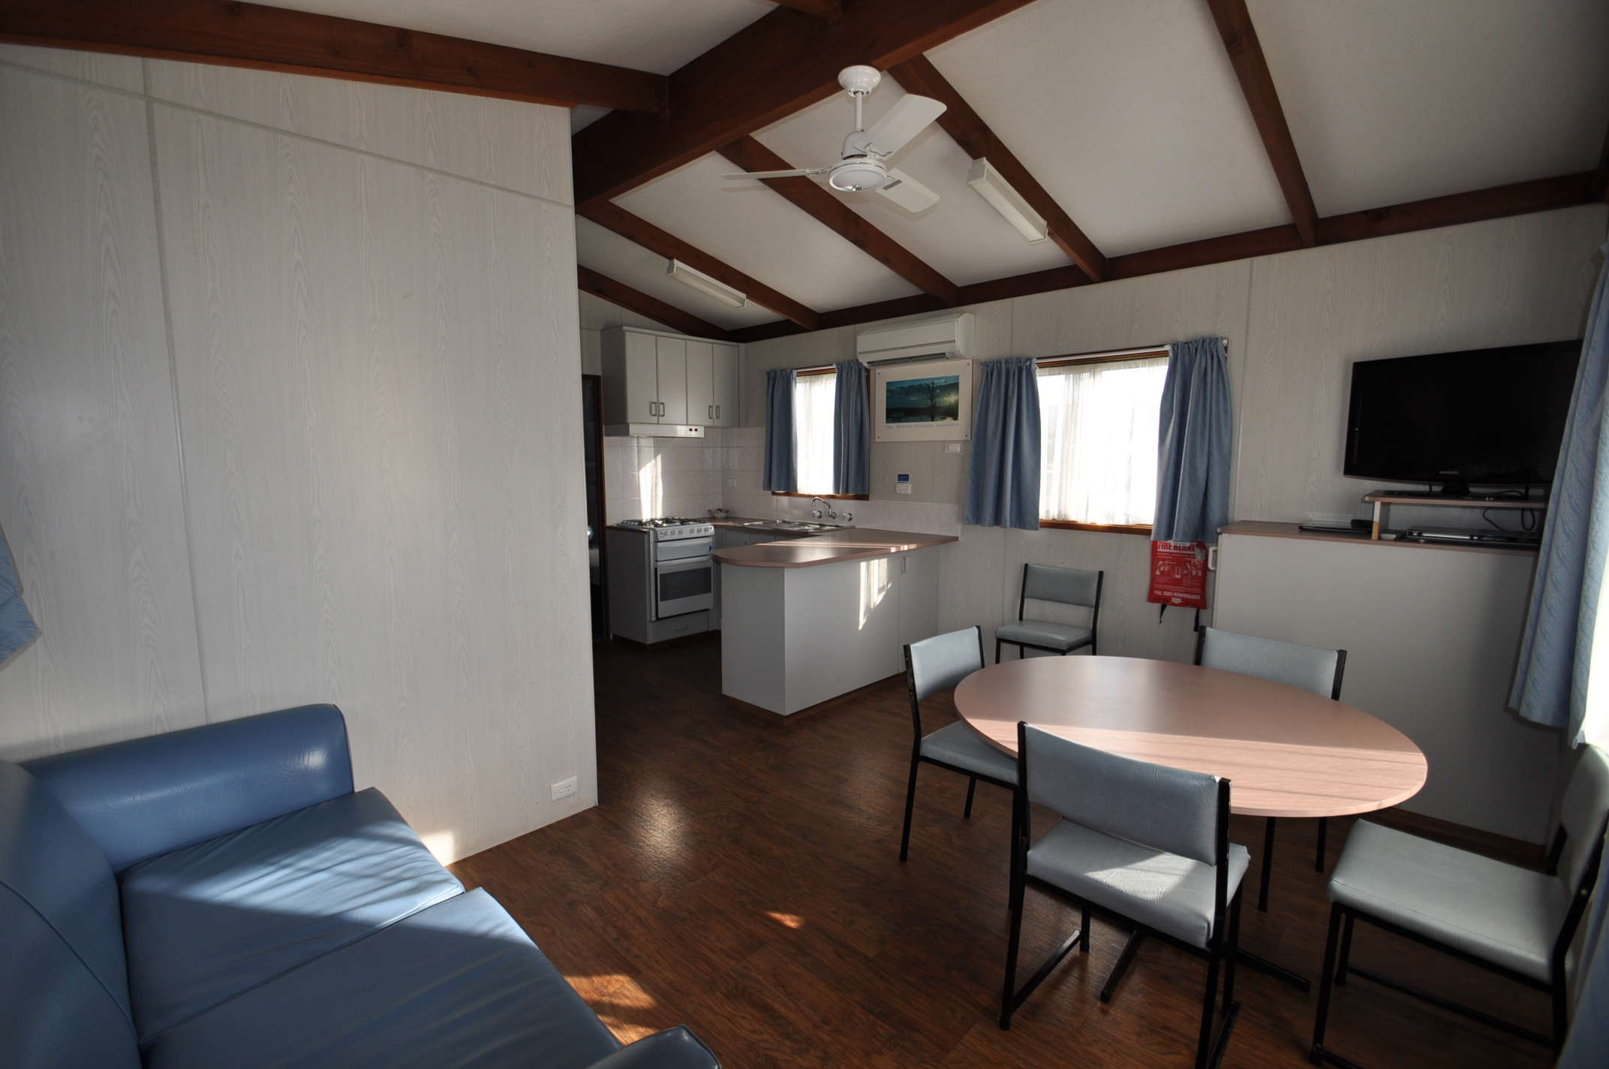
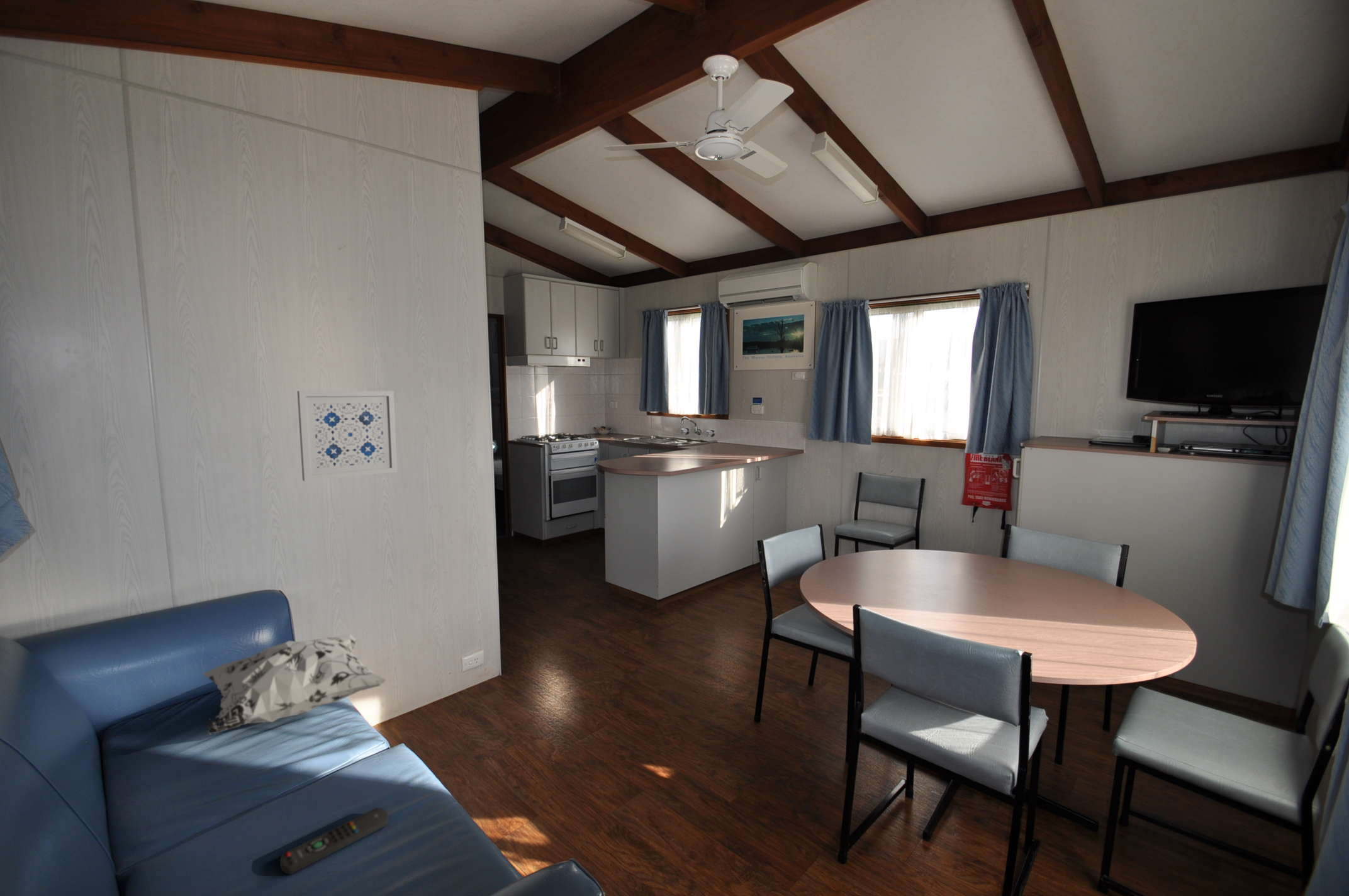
+ decorative pillow [202,633,388,735]
+ remote control [279,807,389,875]
+ wall art [296,390,398,482]
